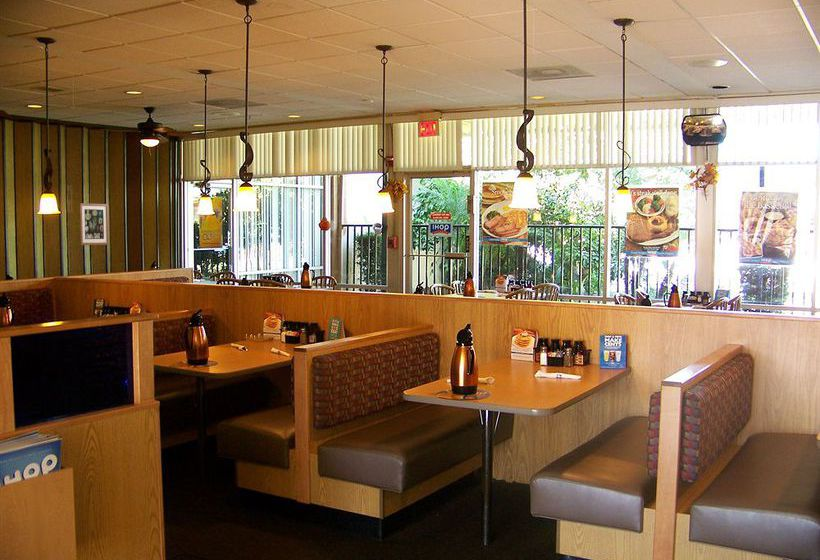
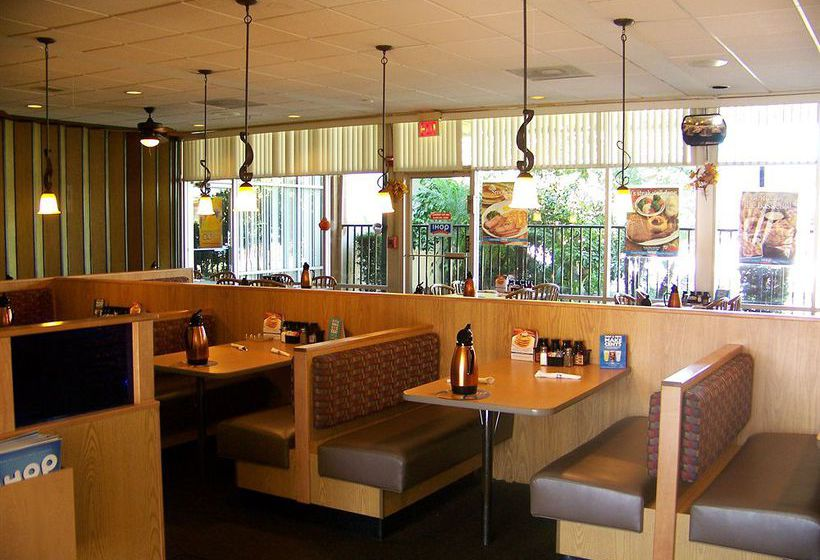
- wall art [78,202,110,246]
